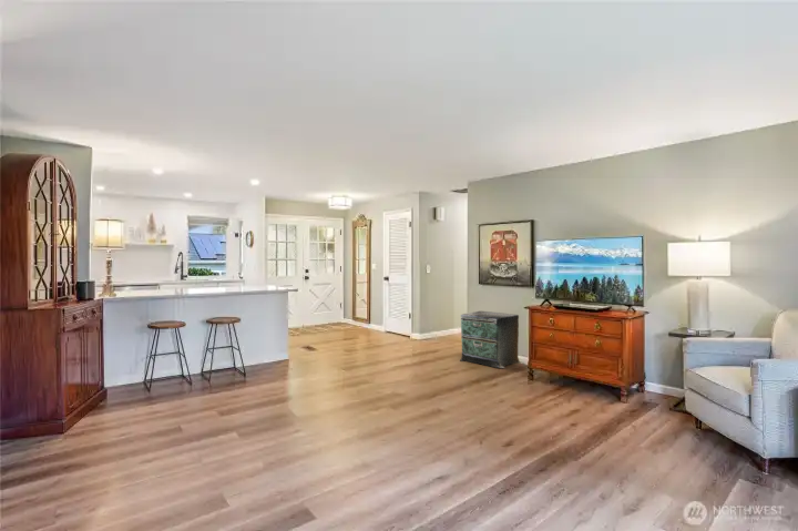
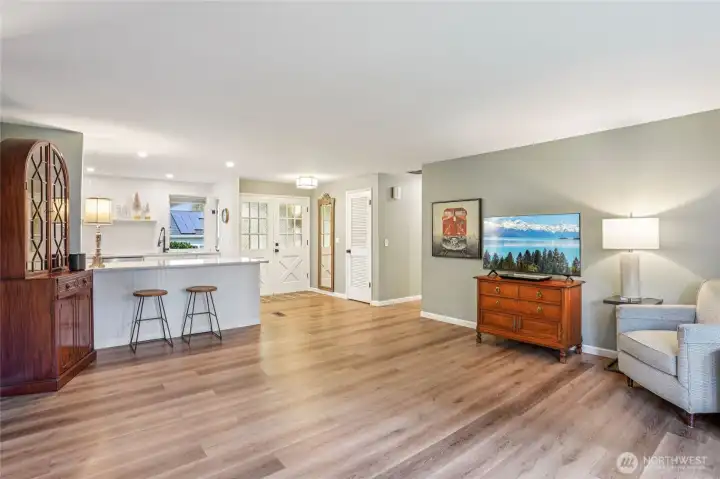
- filing cabinet [459,310,525,369]
